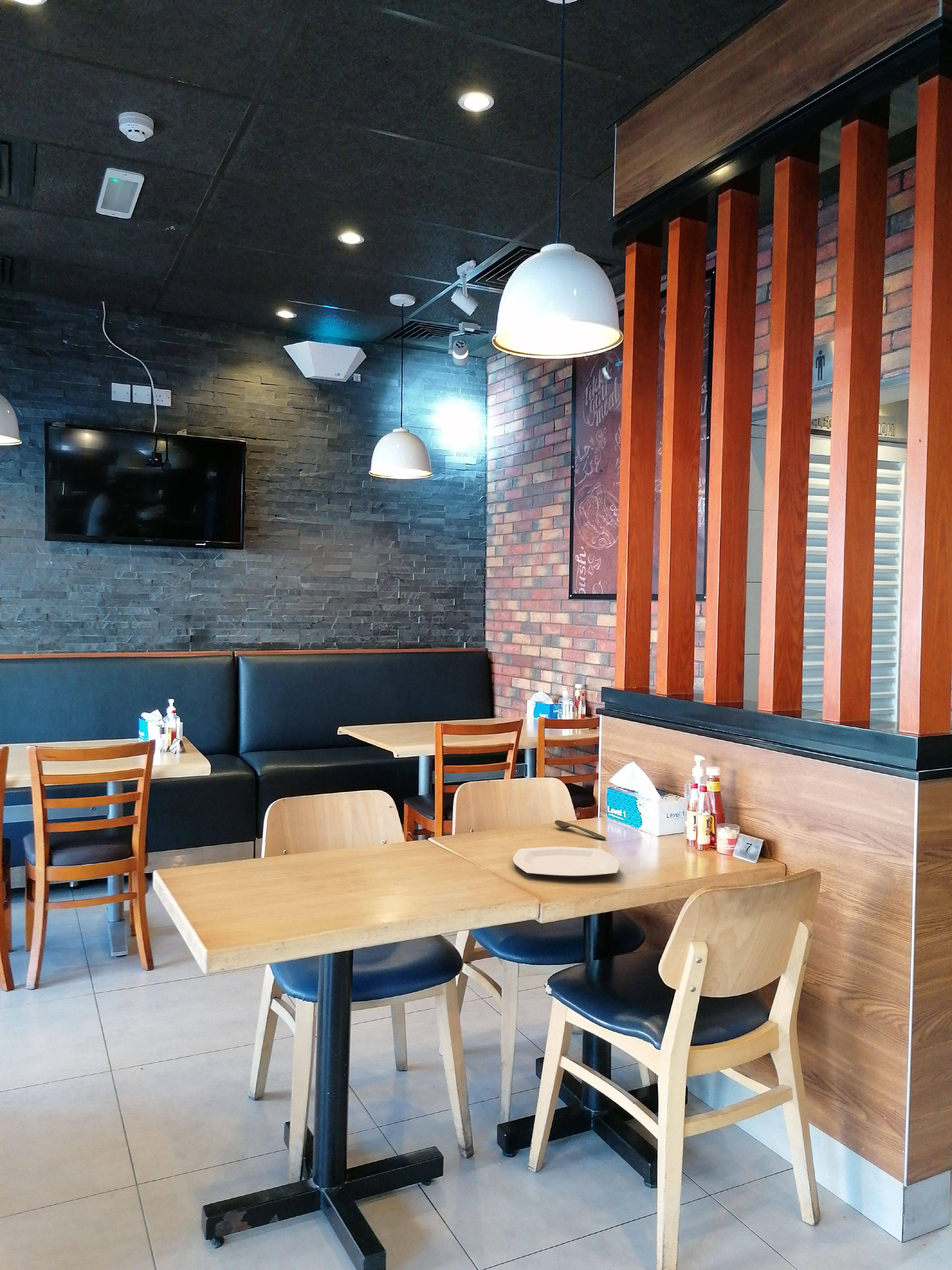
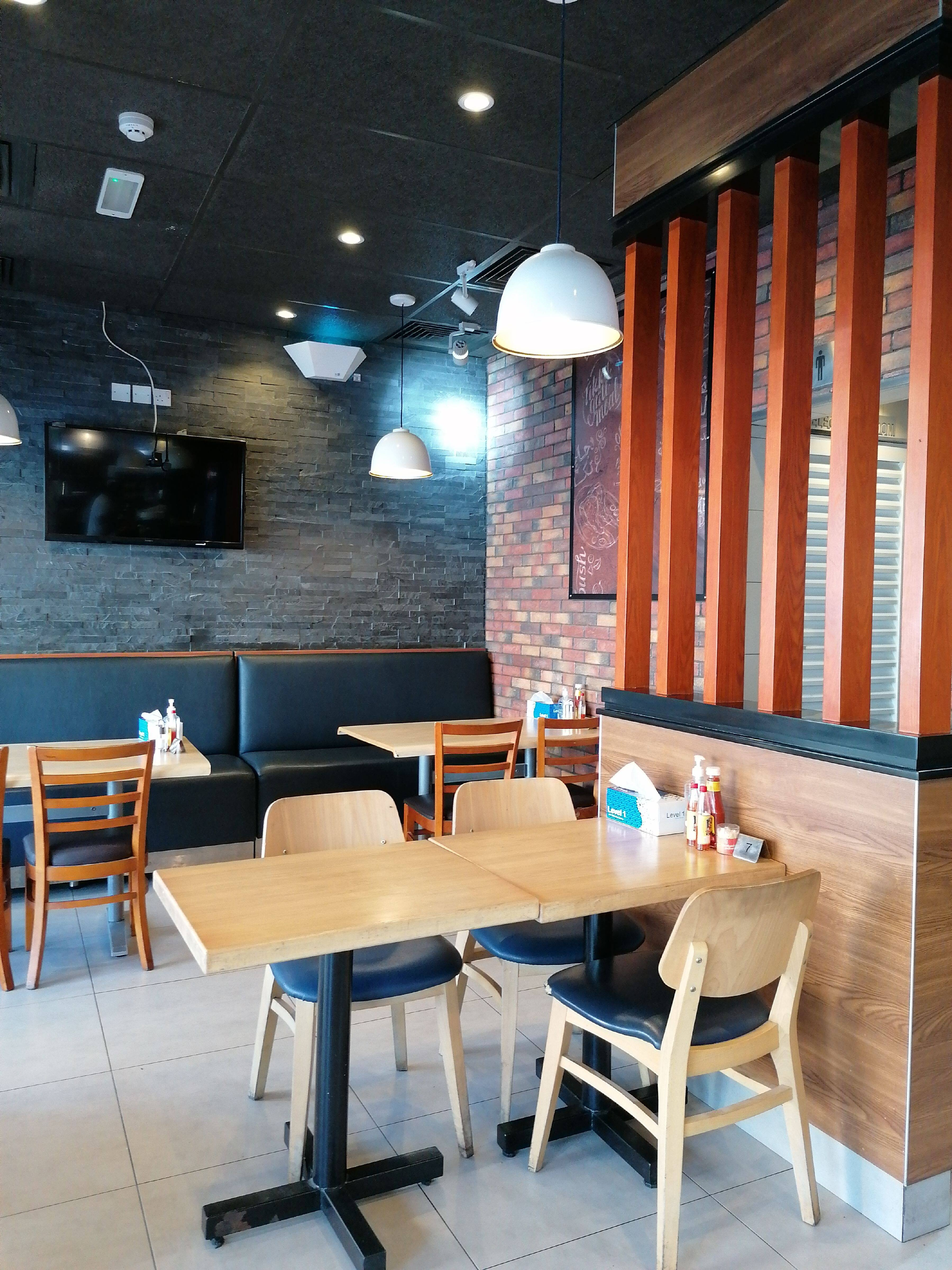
- plate [513,846,620,878]
- spoon [554,820,606,840]
